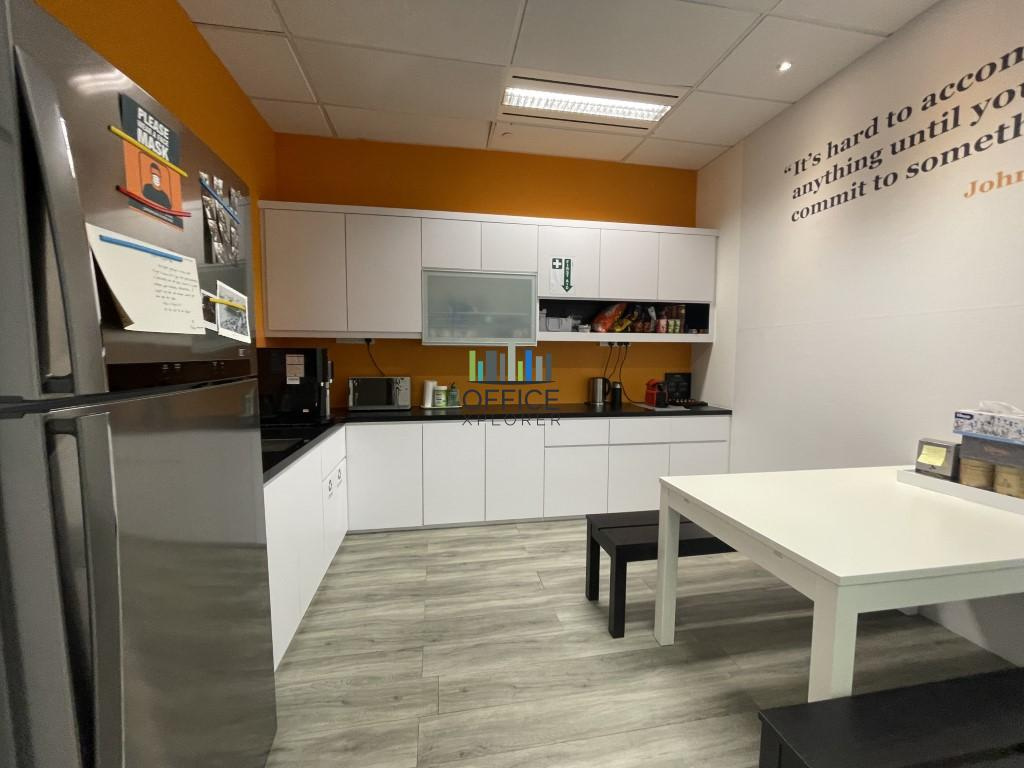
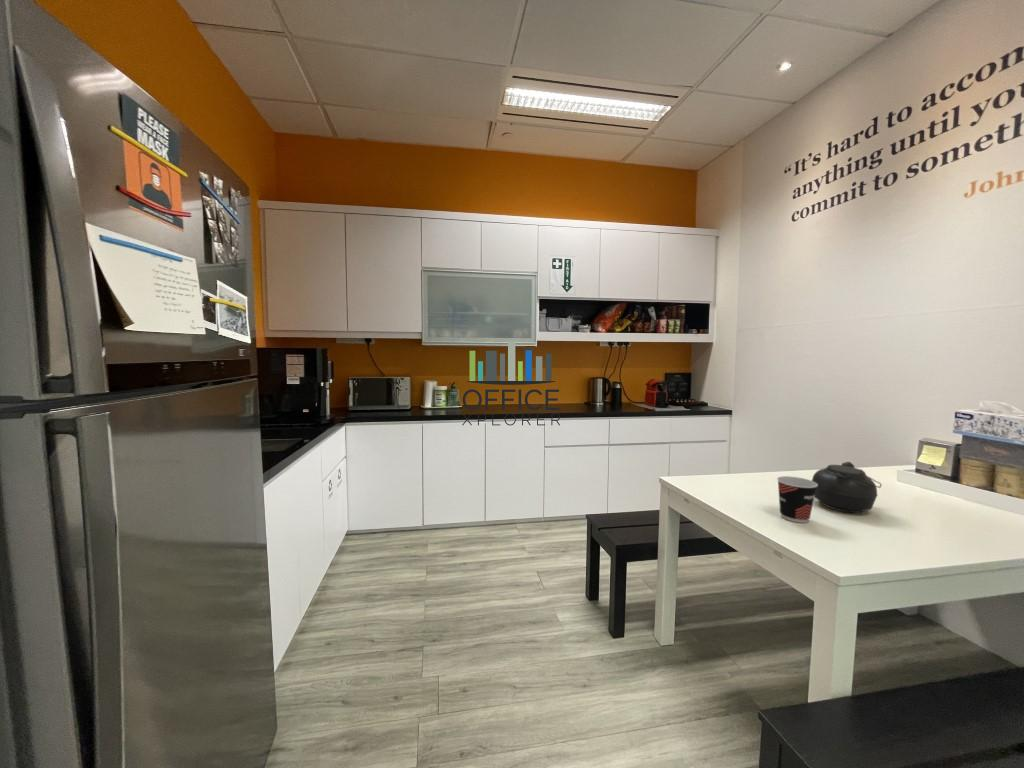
+ teapot [811,461,883,514]
+ cup [776,475,818,524]
